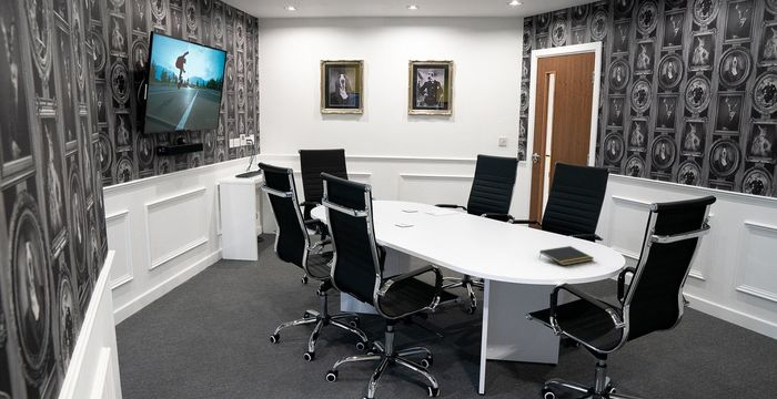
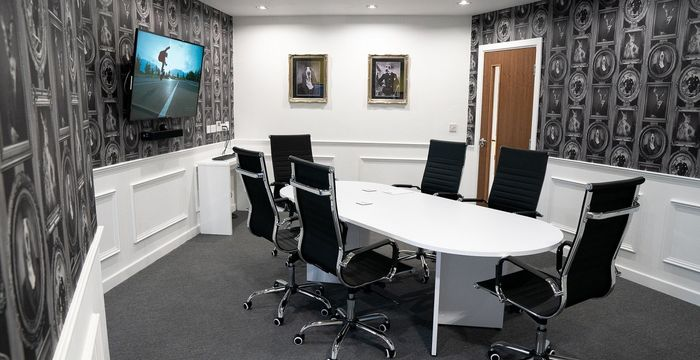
- notepad [538,245,595,266]
